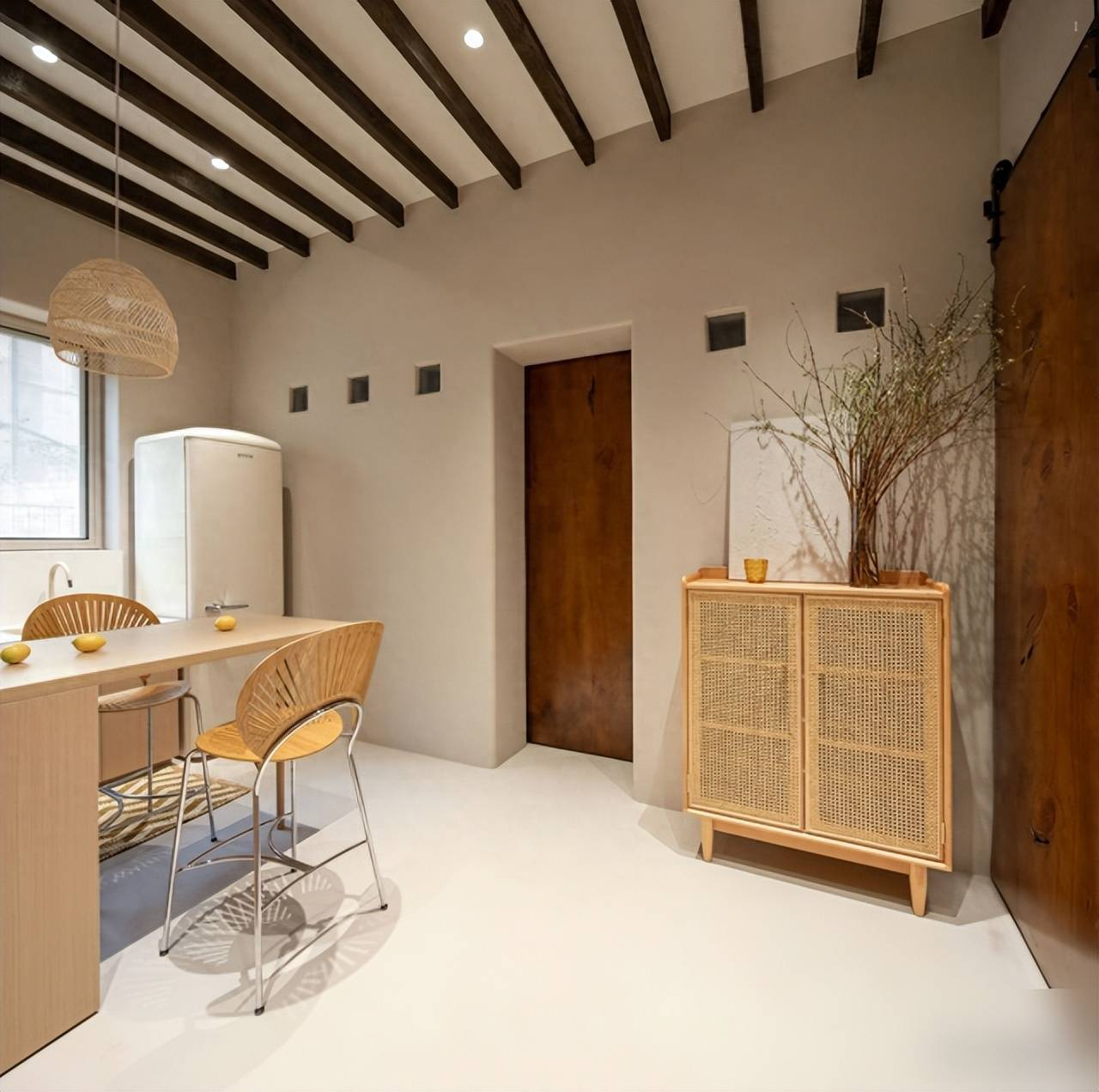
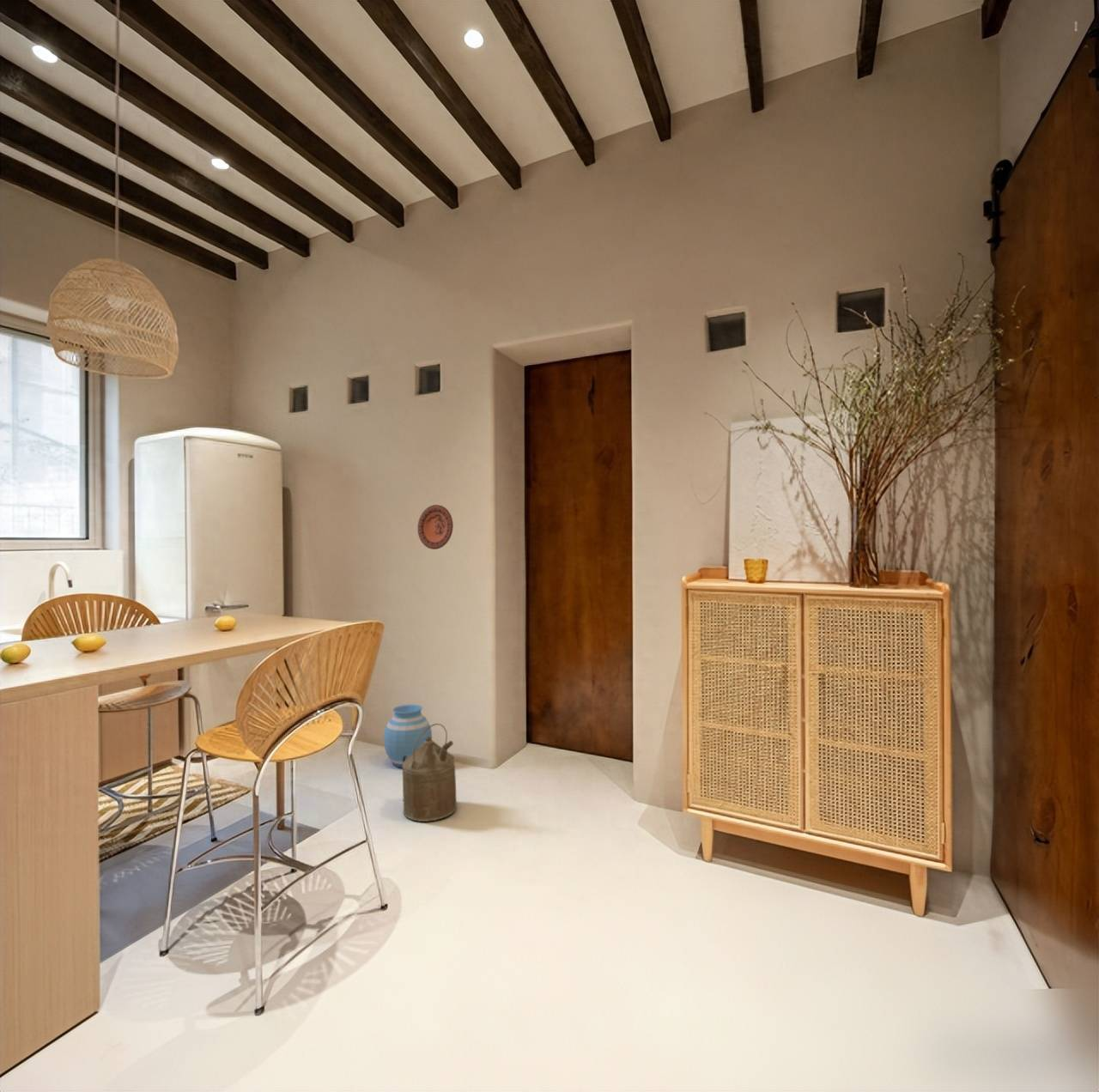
+ watering can [402,723,458,822]
+ vase [383,704,433,768]
+ decorative plate [417,504,454,550]
